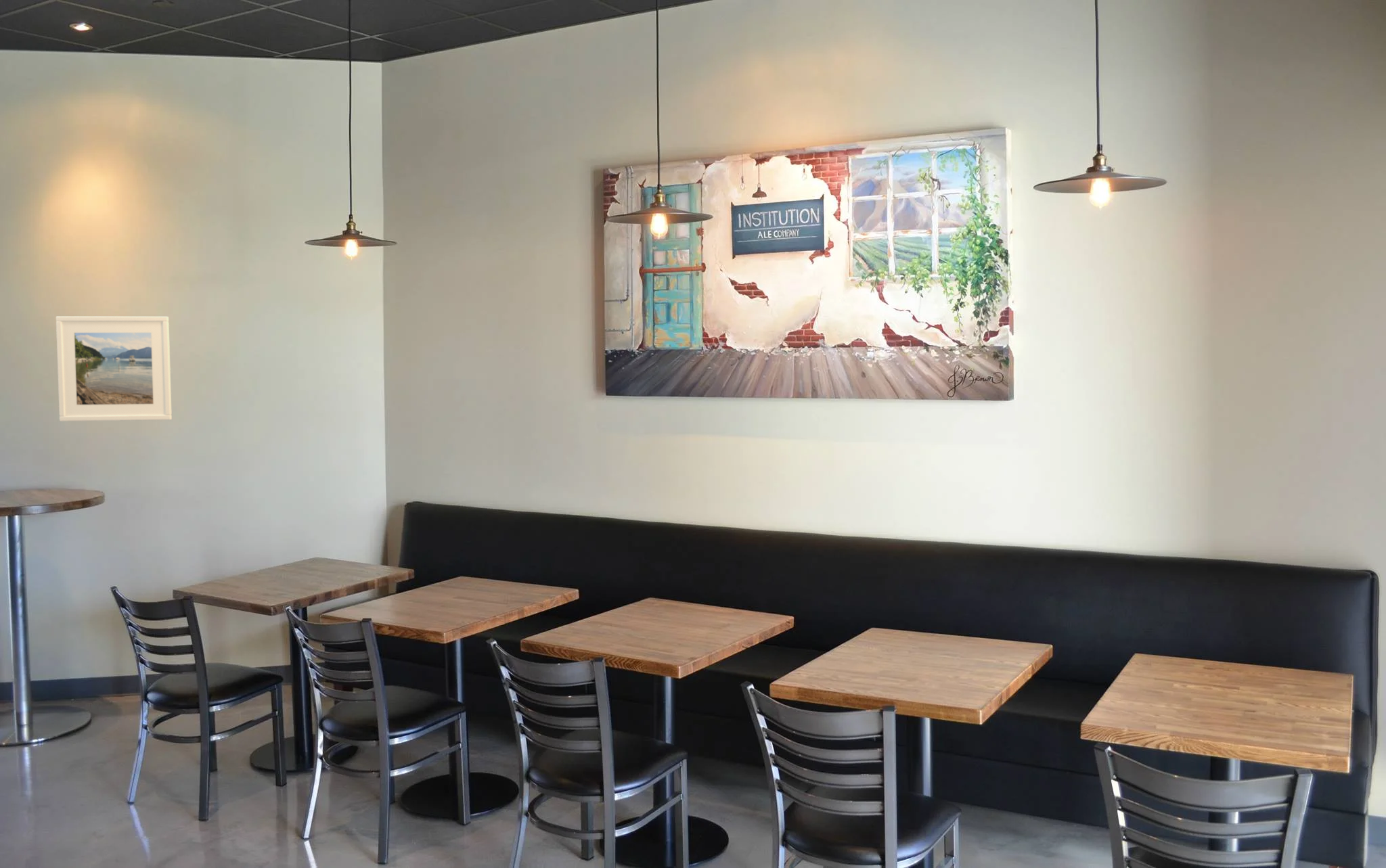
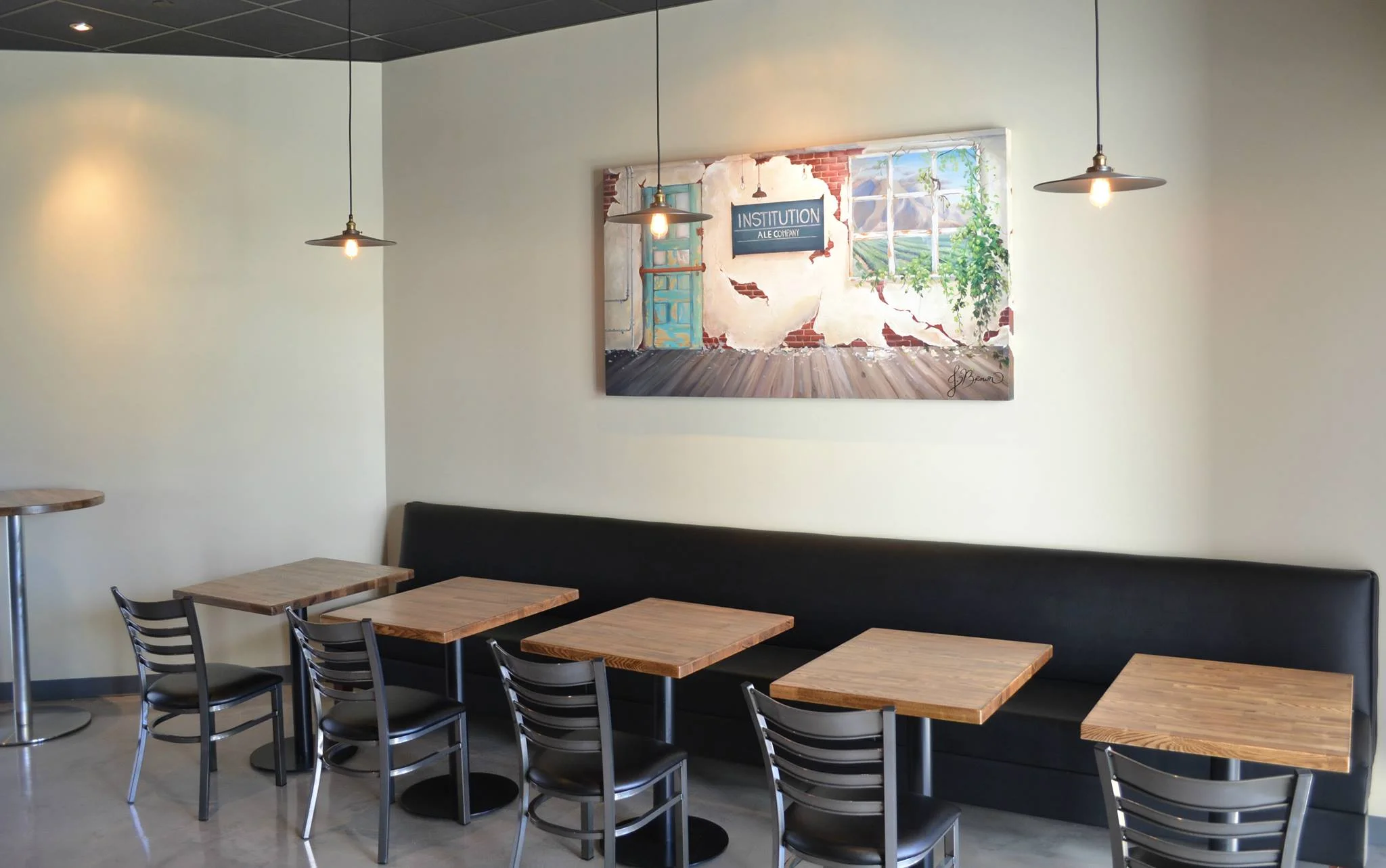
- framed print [55,316,173,422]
